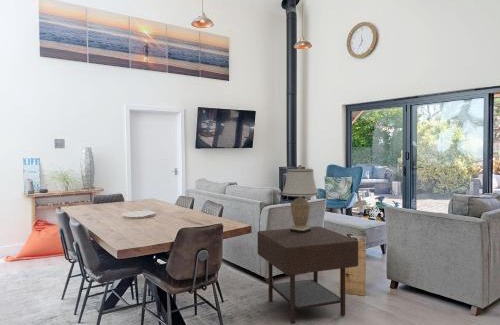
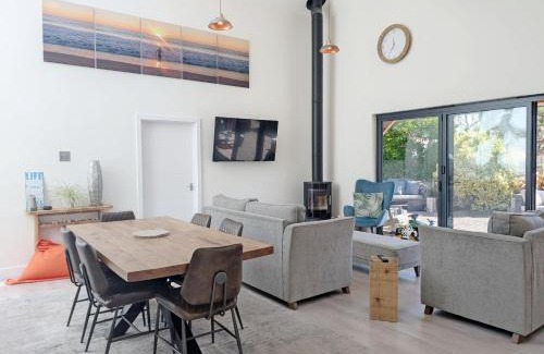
- side table [256,225,359,325]
- table lamp [281,164,320,234]
